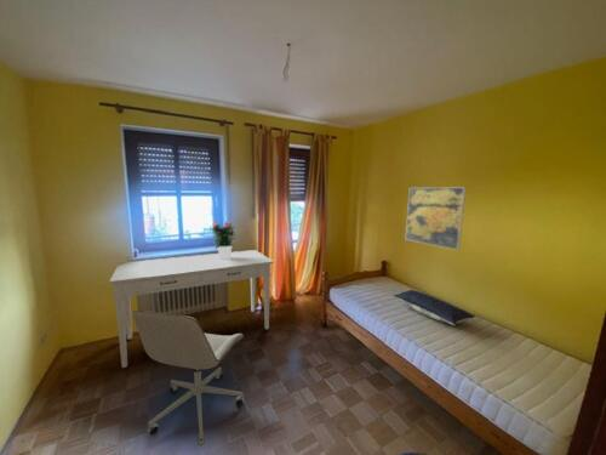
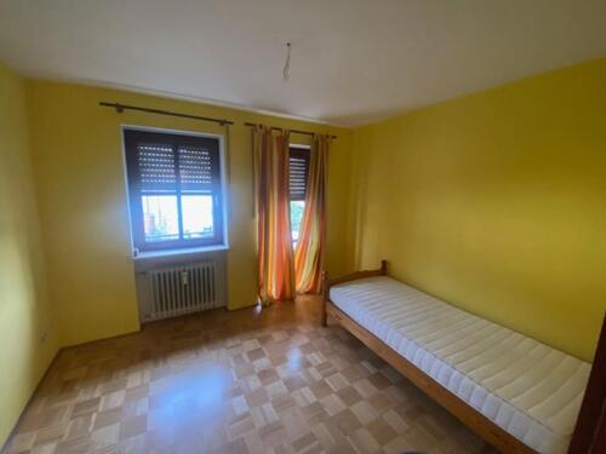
- potted flower [210,221,236,260]
- office chair [131,309,245,447]
- desk [108,249,274,369]
- pillow [391,289,476,326]
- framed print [404,187,467,251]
